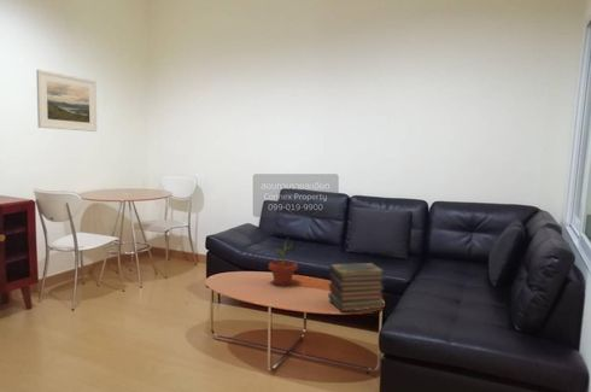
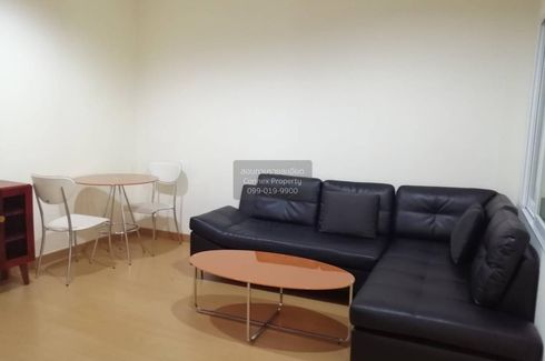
- potted plant [268,236,299,287]
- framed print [35,69,98,133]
- book stack [327,262,386,312]
